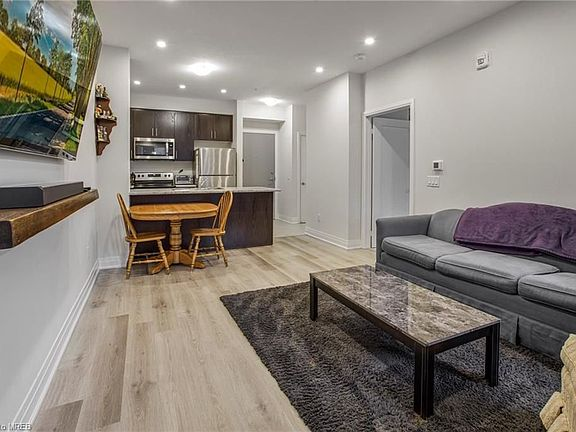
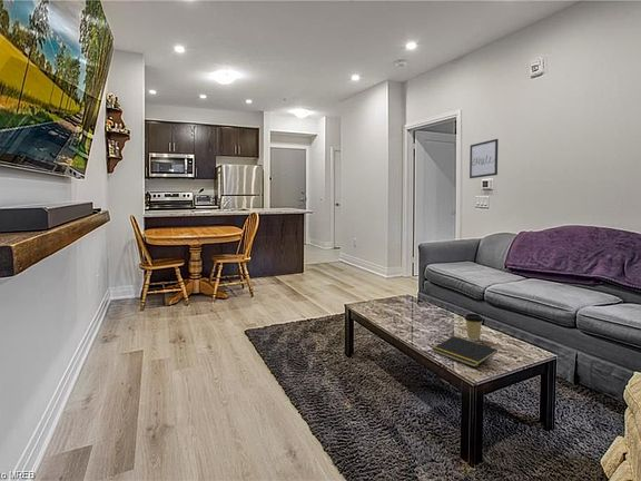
+ wall art [469,138,500,179]
+ notepad [431,335,499,367]
+ coffee cup [464,313,484,341]
